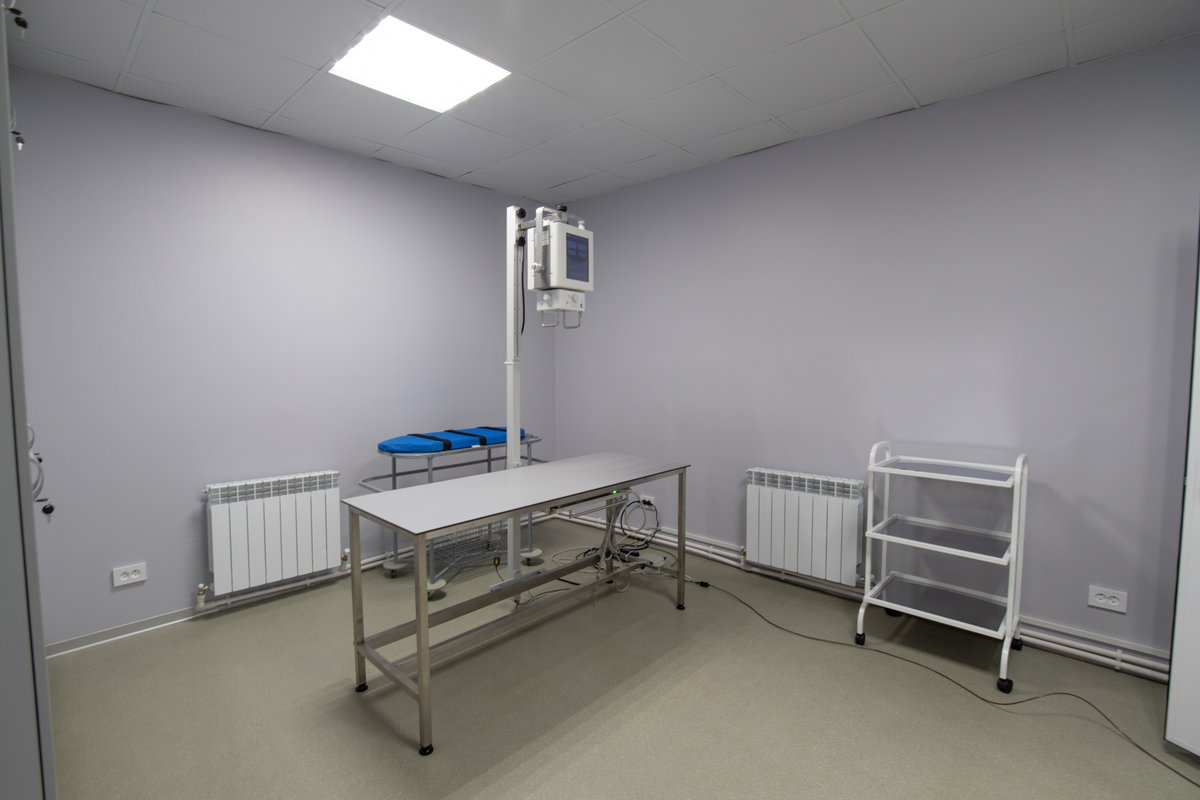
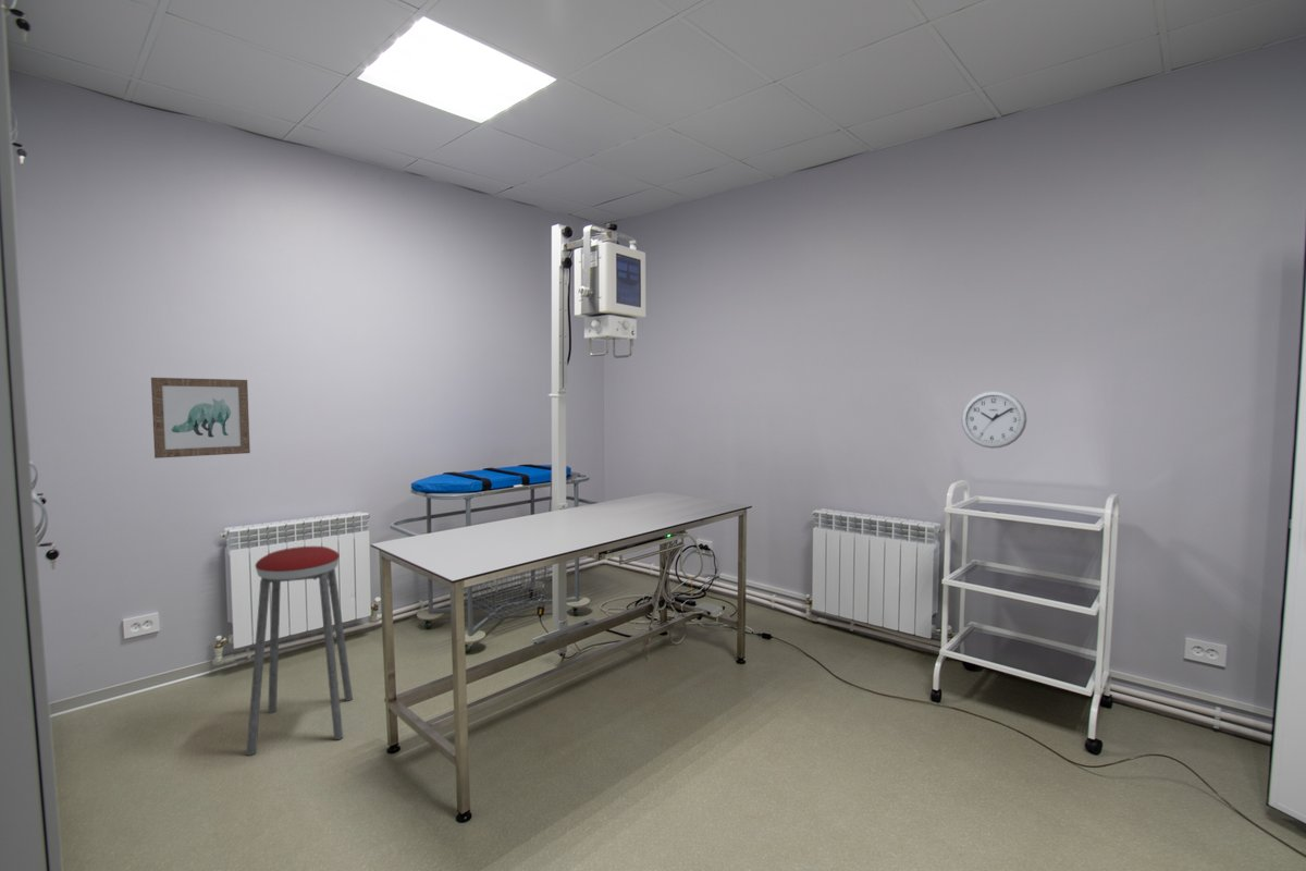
+ wall clock [960,390,1027,450]
+ music stool [245,545,354,757]
+ wall art [150,377,251,459]
